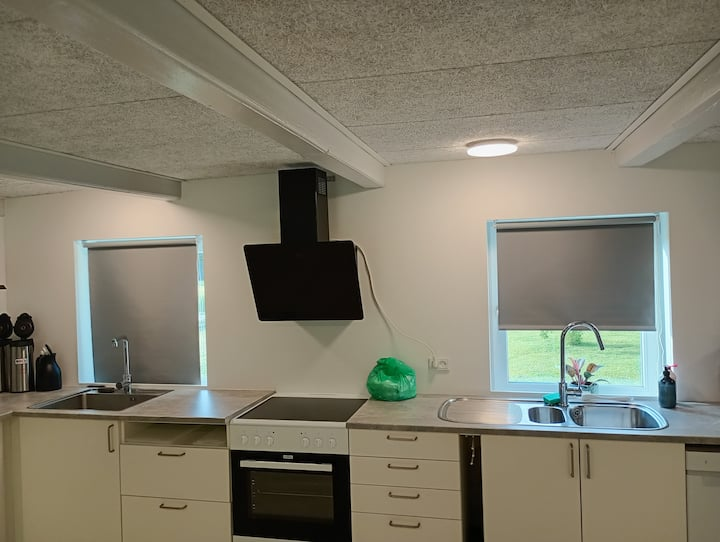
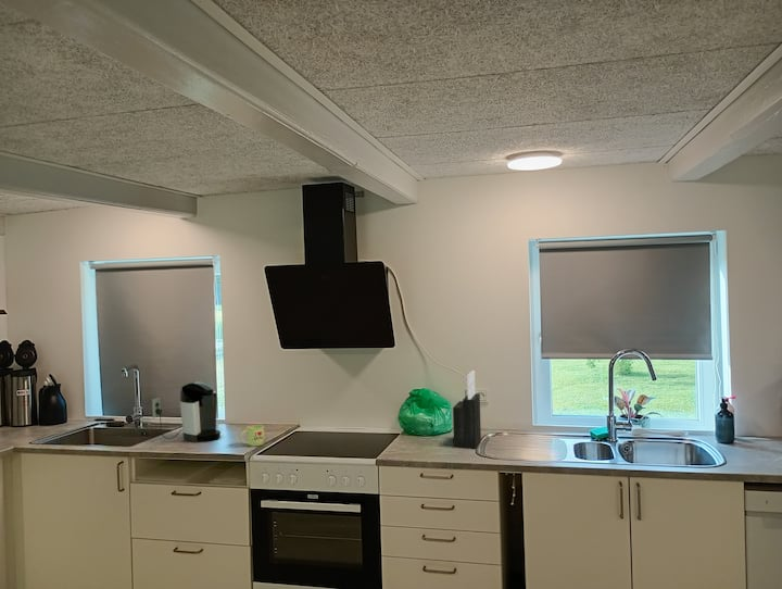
+ mug [239,424,265,448]
+ knife block [452,369,482,450]
+ coffee maker [151,380,222,443]
